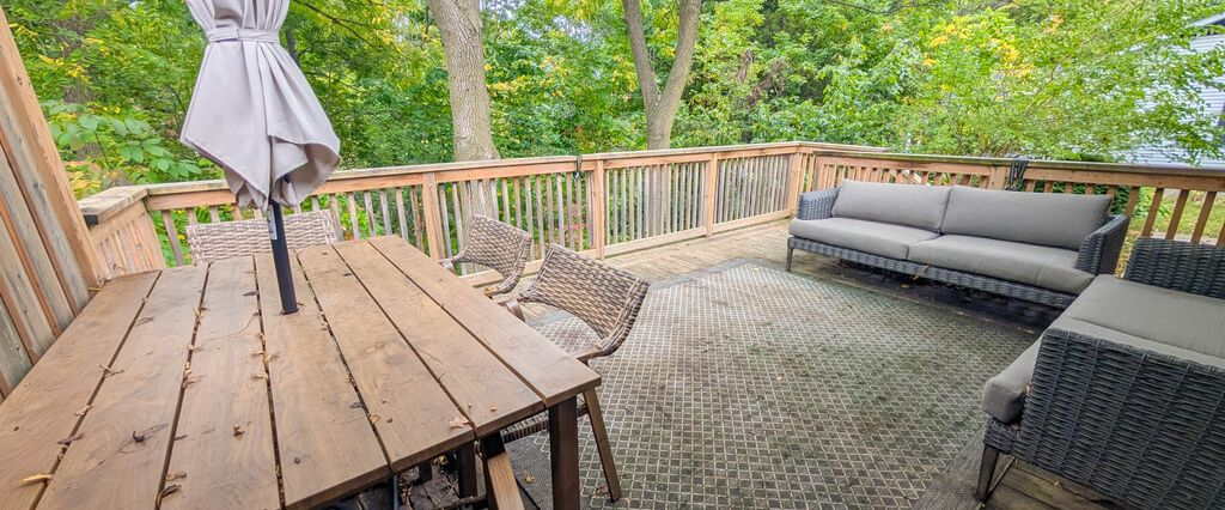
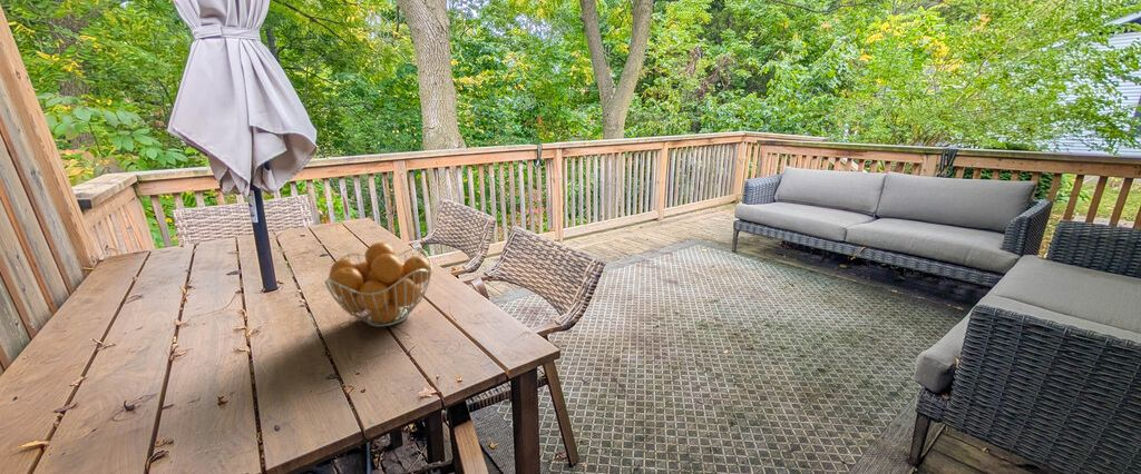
+ fruit basket [323,241,433,328]
